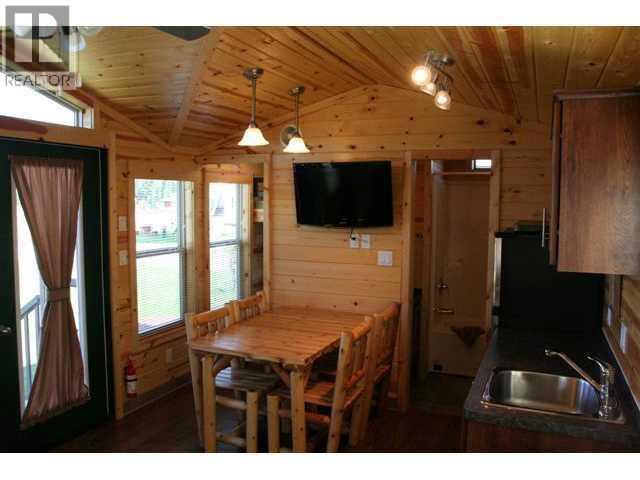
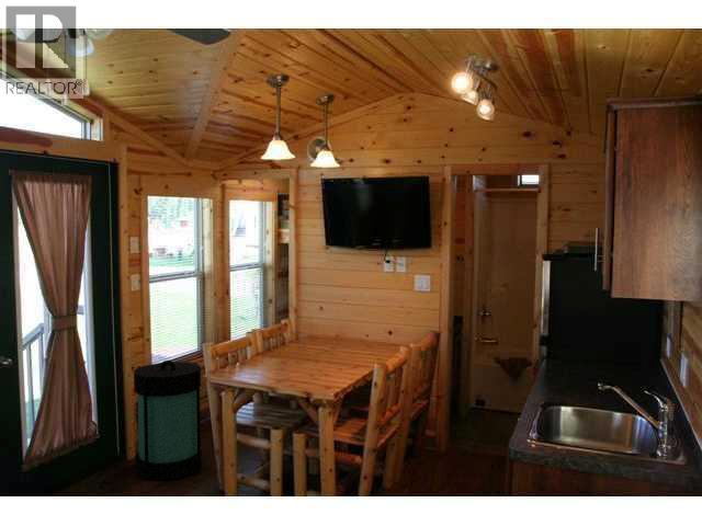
+ lantern [133,359,203,482]
